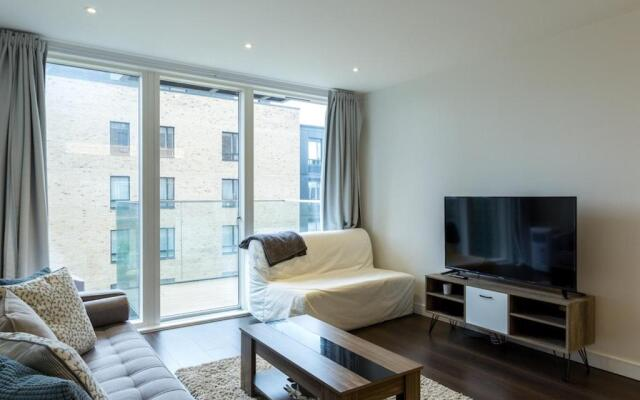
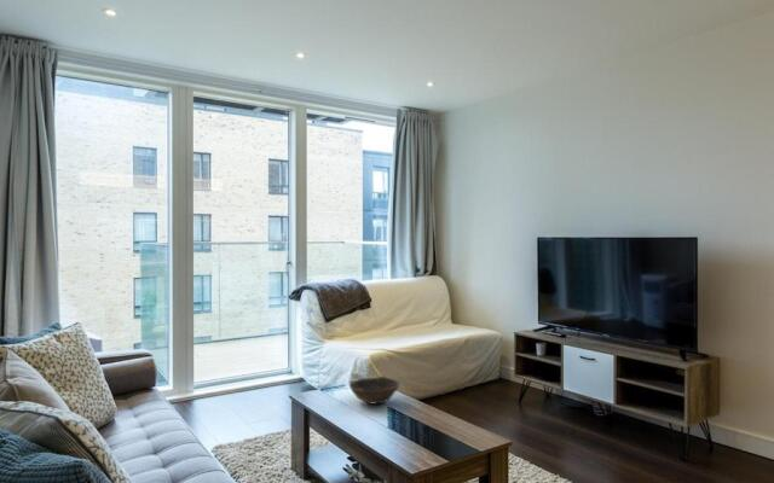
+ bowl [348,376,402,406]
